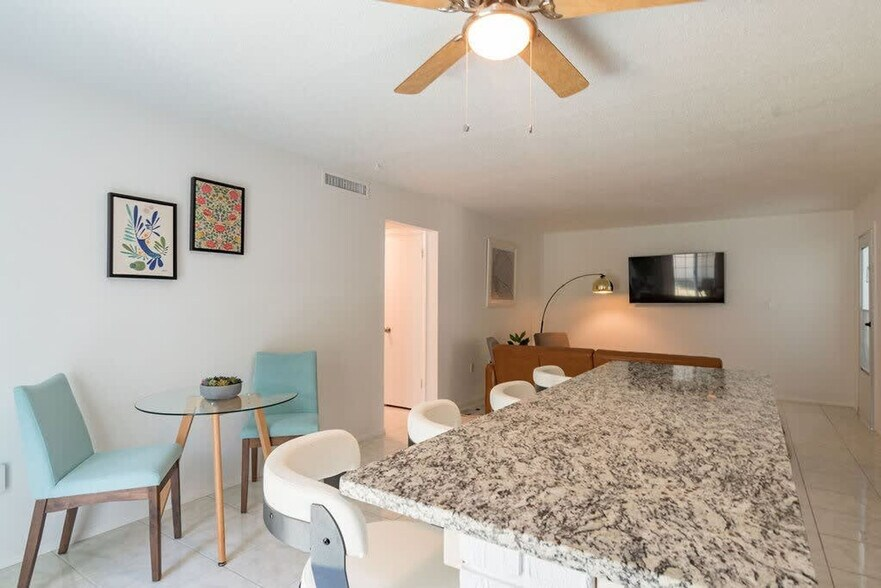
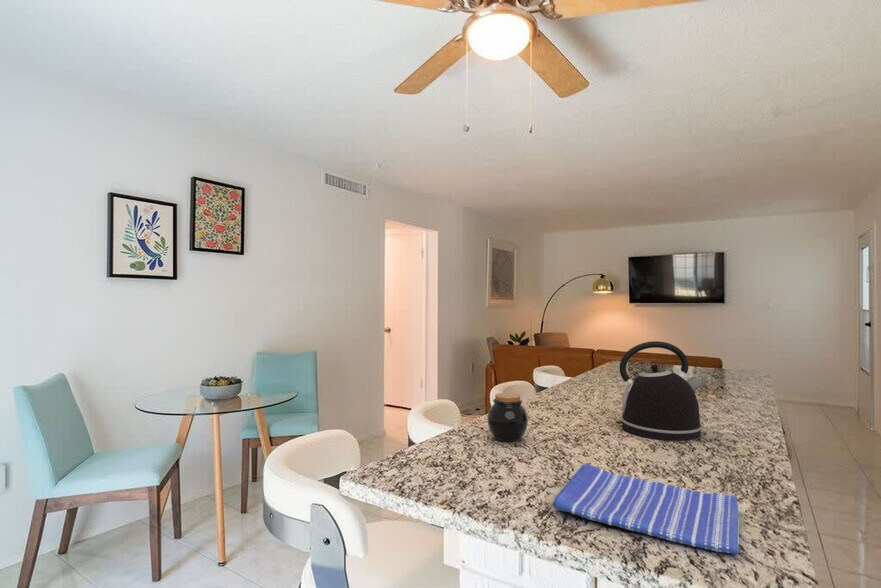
+ kettle [614,340,706,442]
+ jar [487,392,529,443]
+ dish towel [552,462,740,555]
